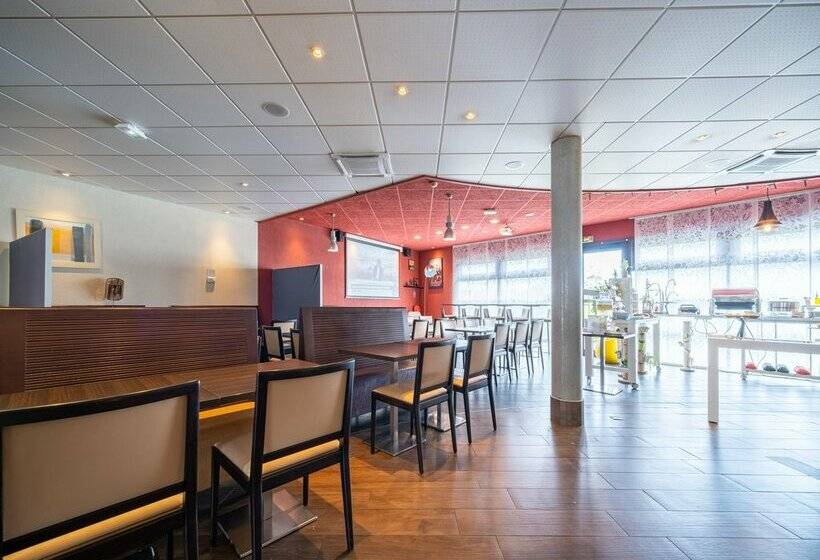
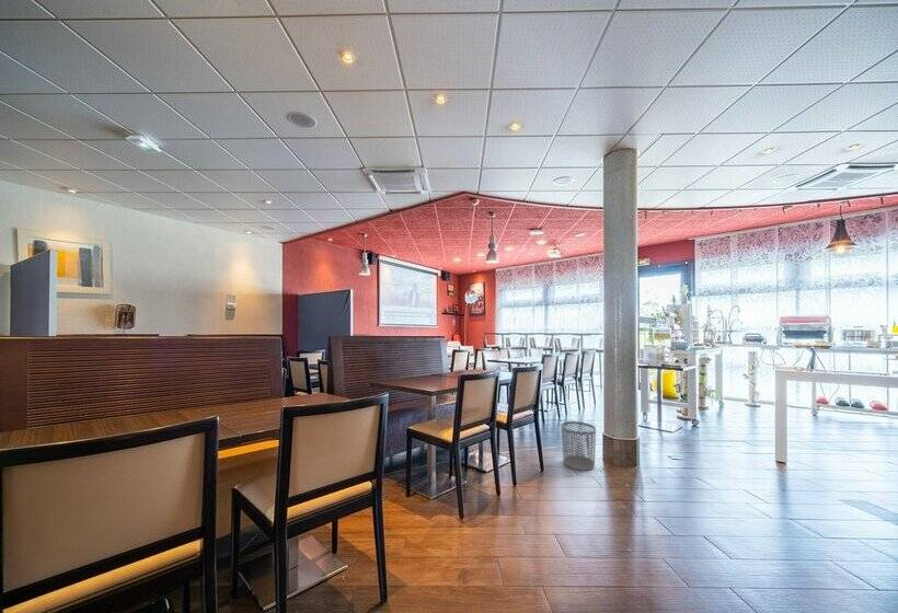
+ waste bin [561,420,597,472]
